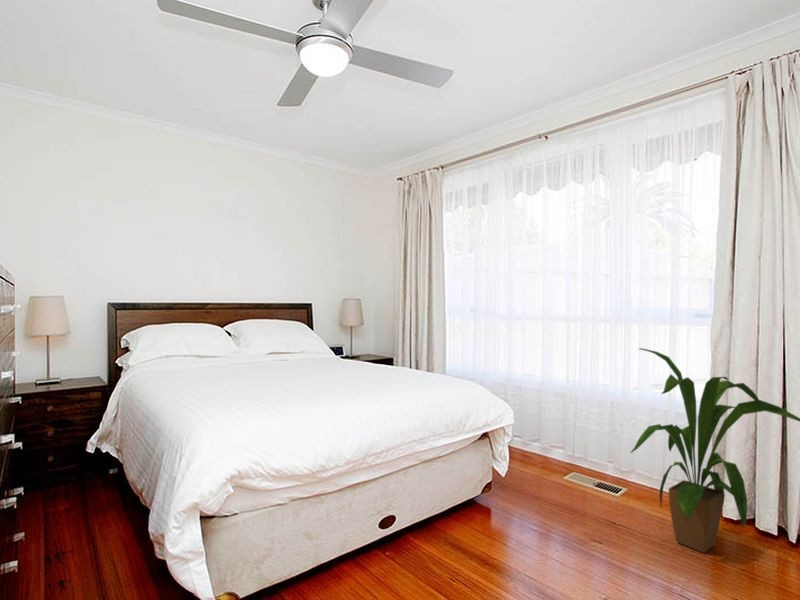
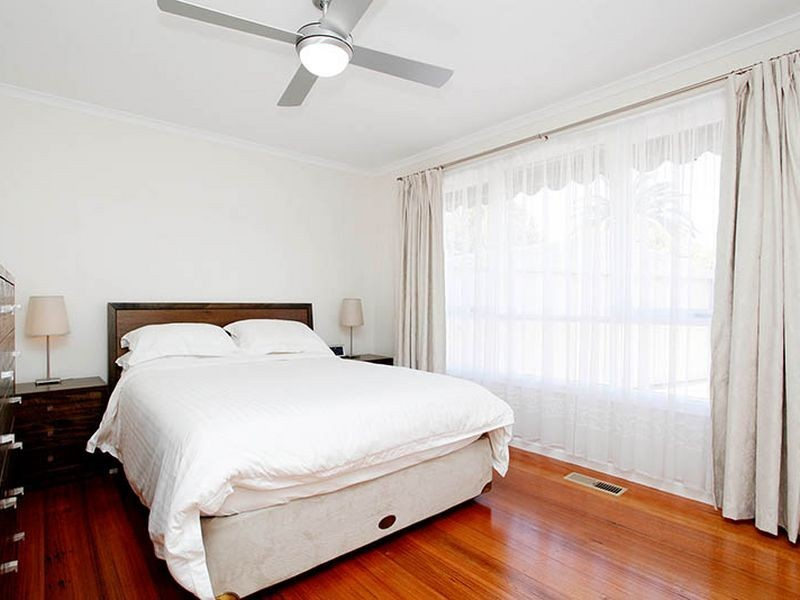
- house plant [629,347,800,554]
